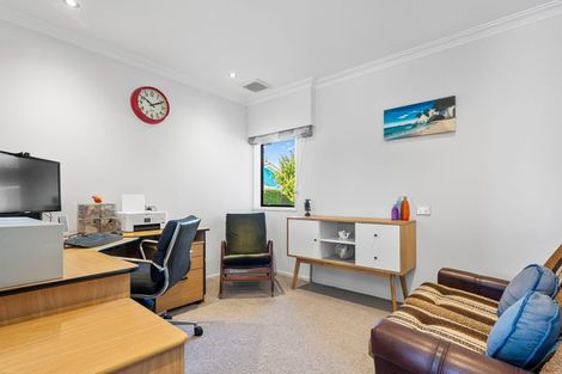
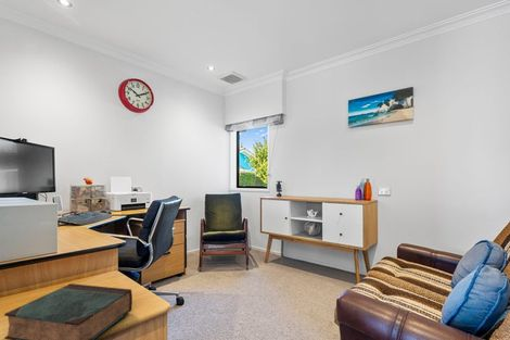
+ book [3,282,133,340]
